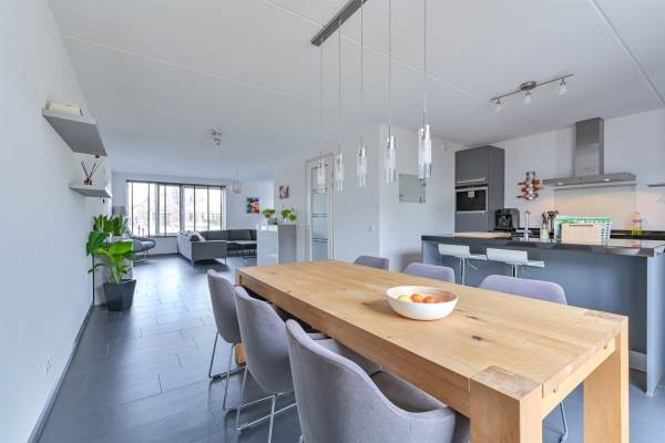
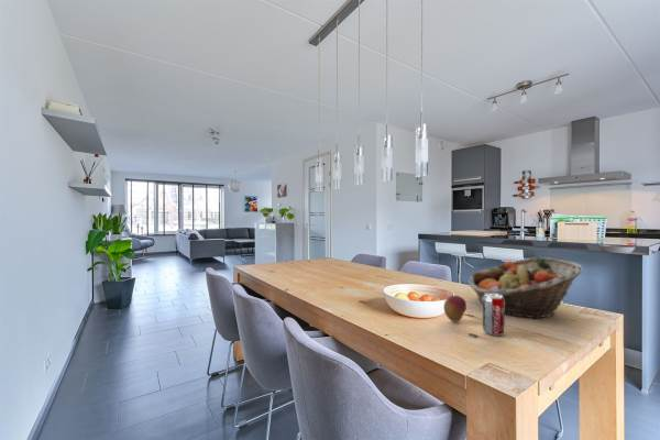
+ fruit [442,295,468,323]
+ fruit basket [468,256,584,320]
+ beverage can [482,294,505,337]
